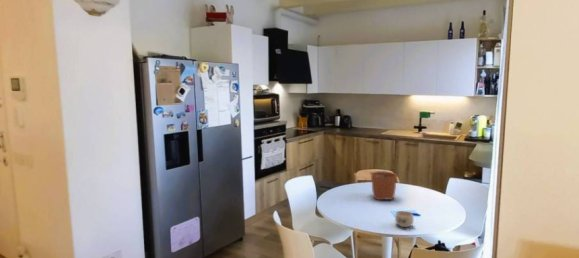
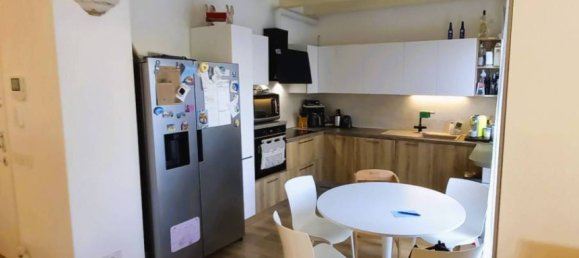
- mug [394,210,414,228]
- plant pot [370,162,398,201]
